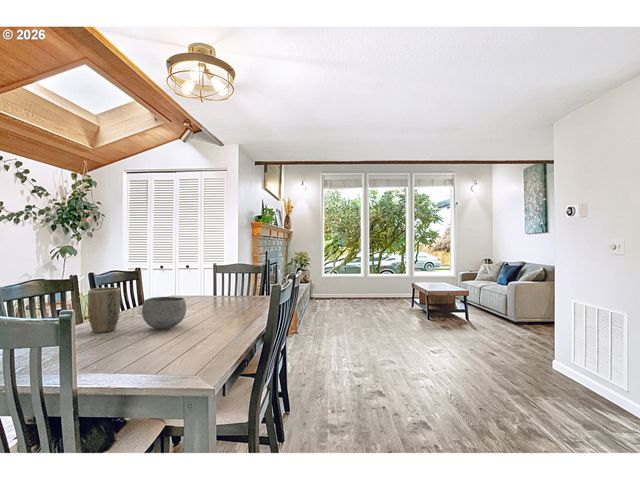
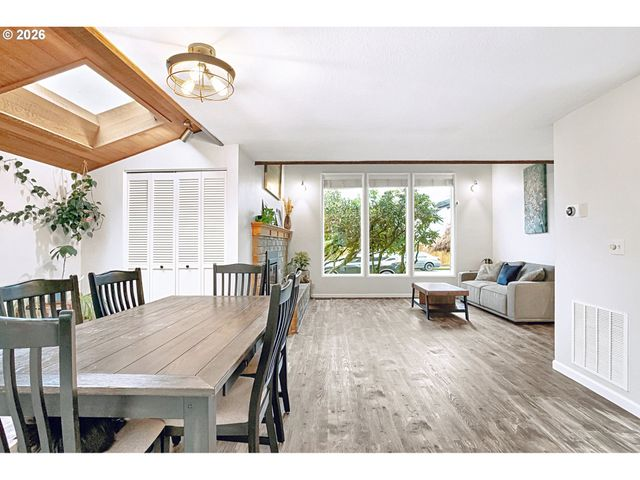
- bowl [141,296,187,330]
- plant pot [87,286,122,333]
